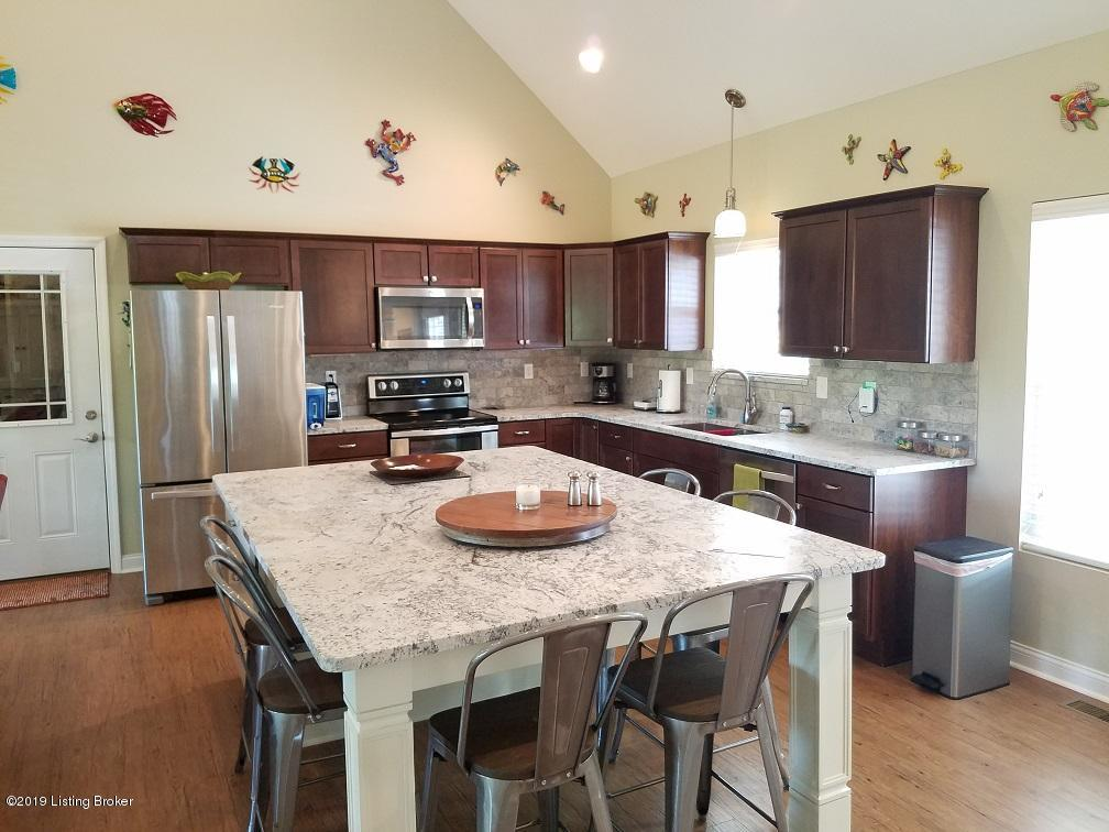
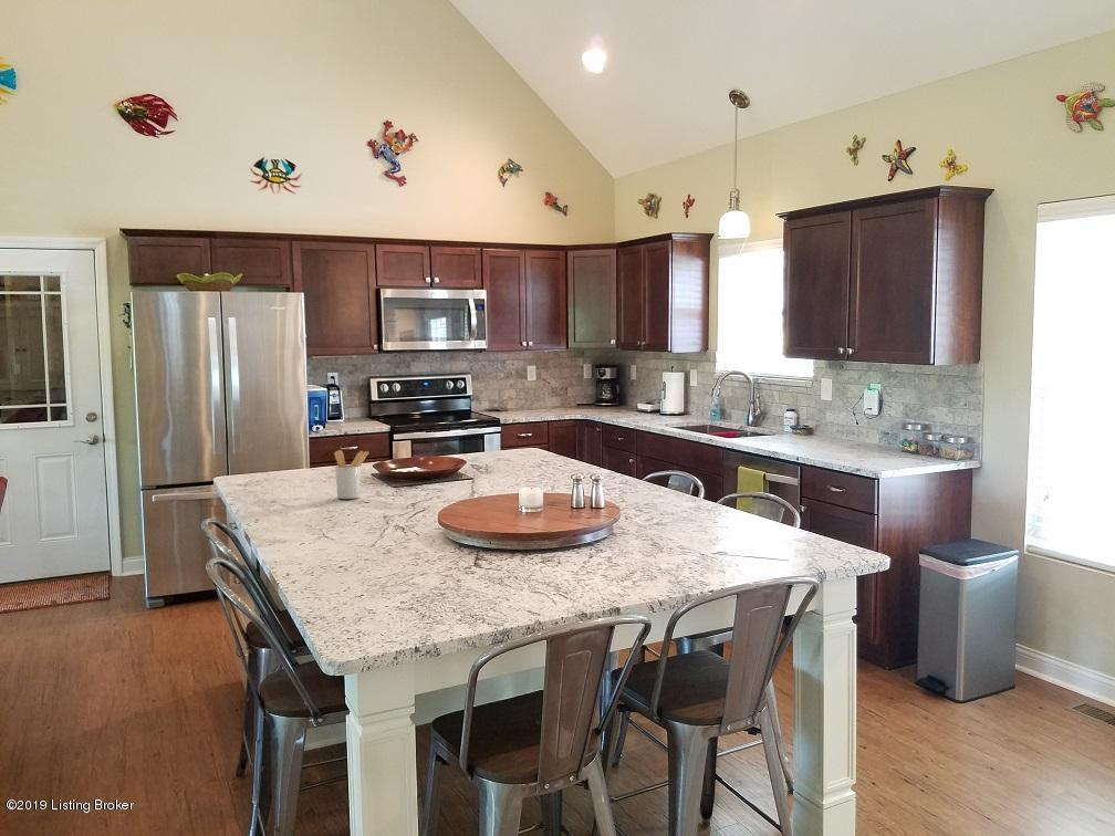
+ utensil holder [333,449,369,500]
